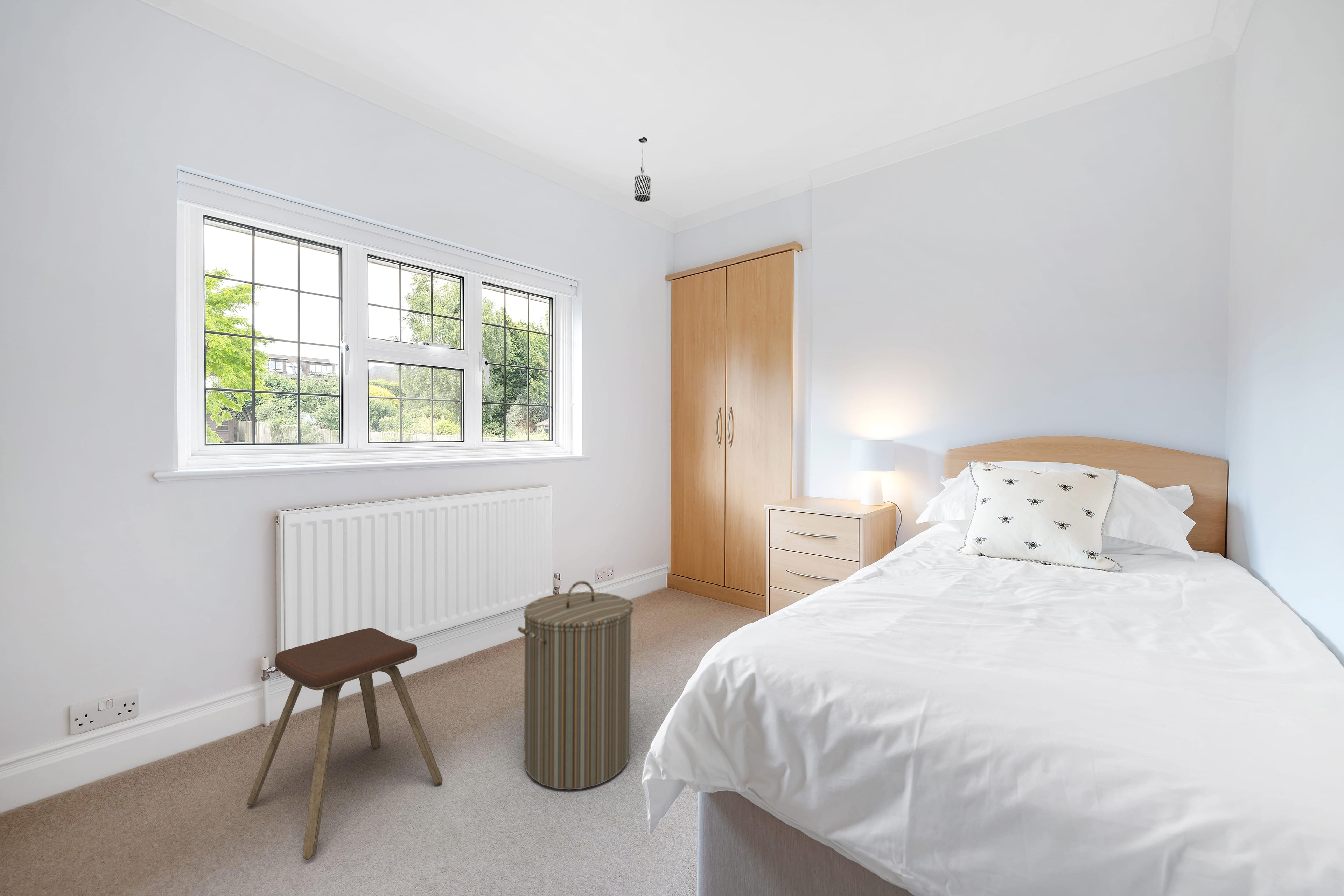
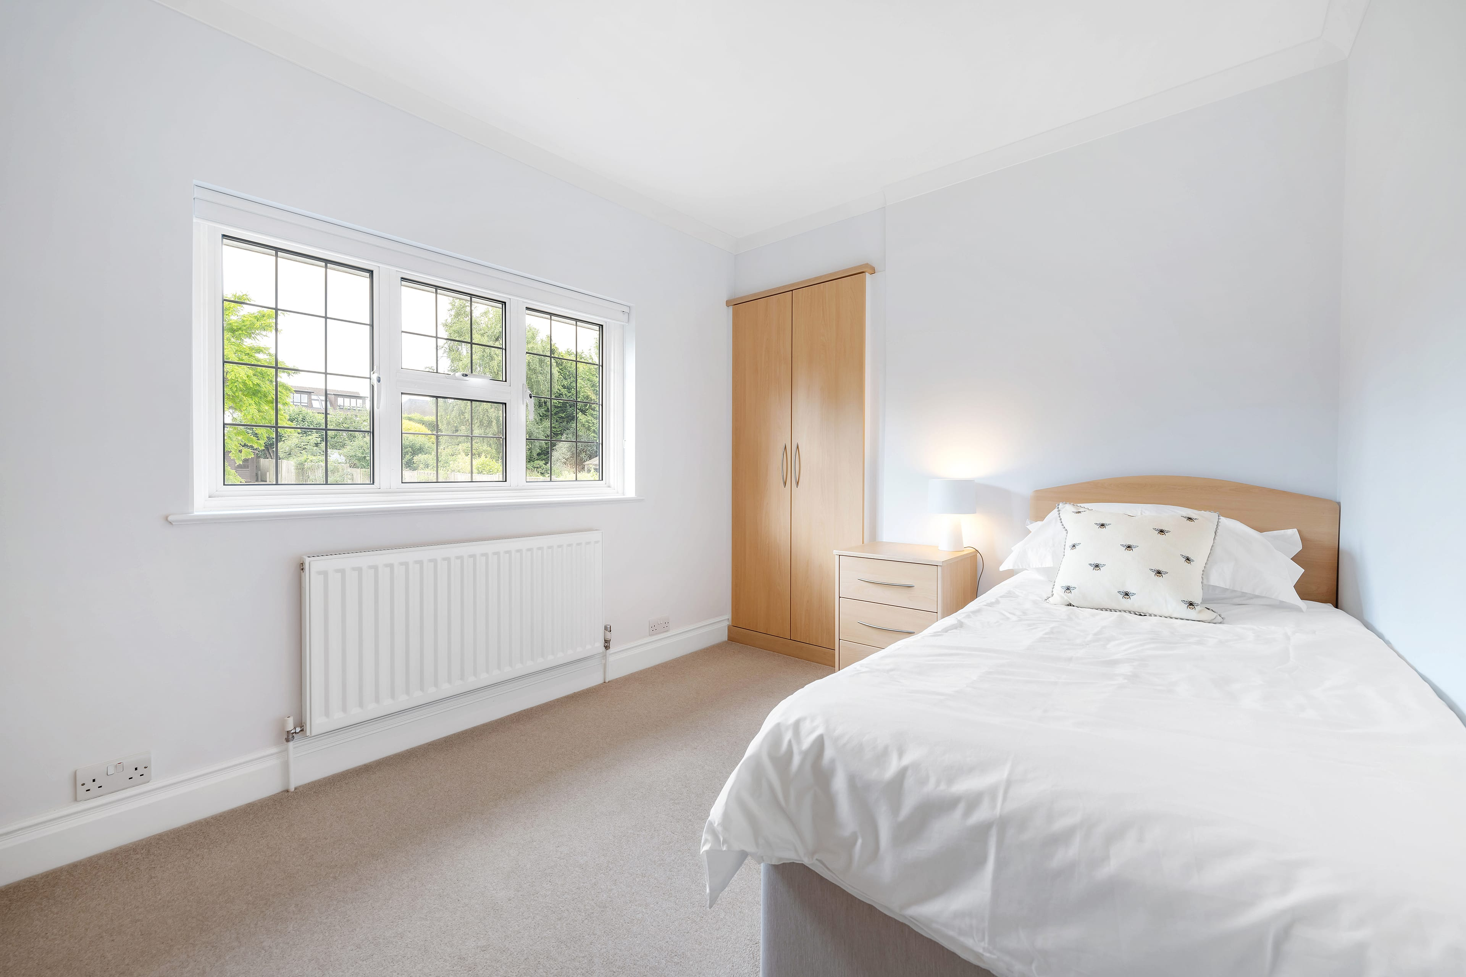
- pendant light [634,137,651,202]
- laundry hamper [517,581,634,790]
- music stool [246,628,442,860]
